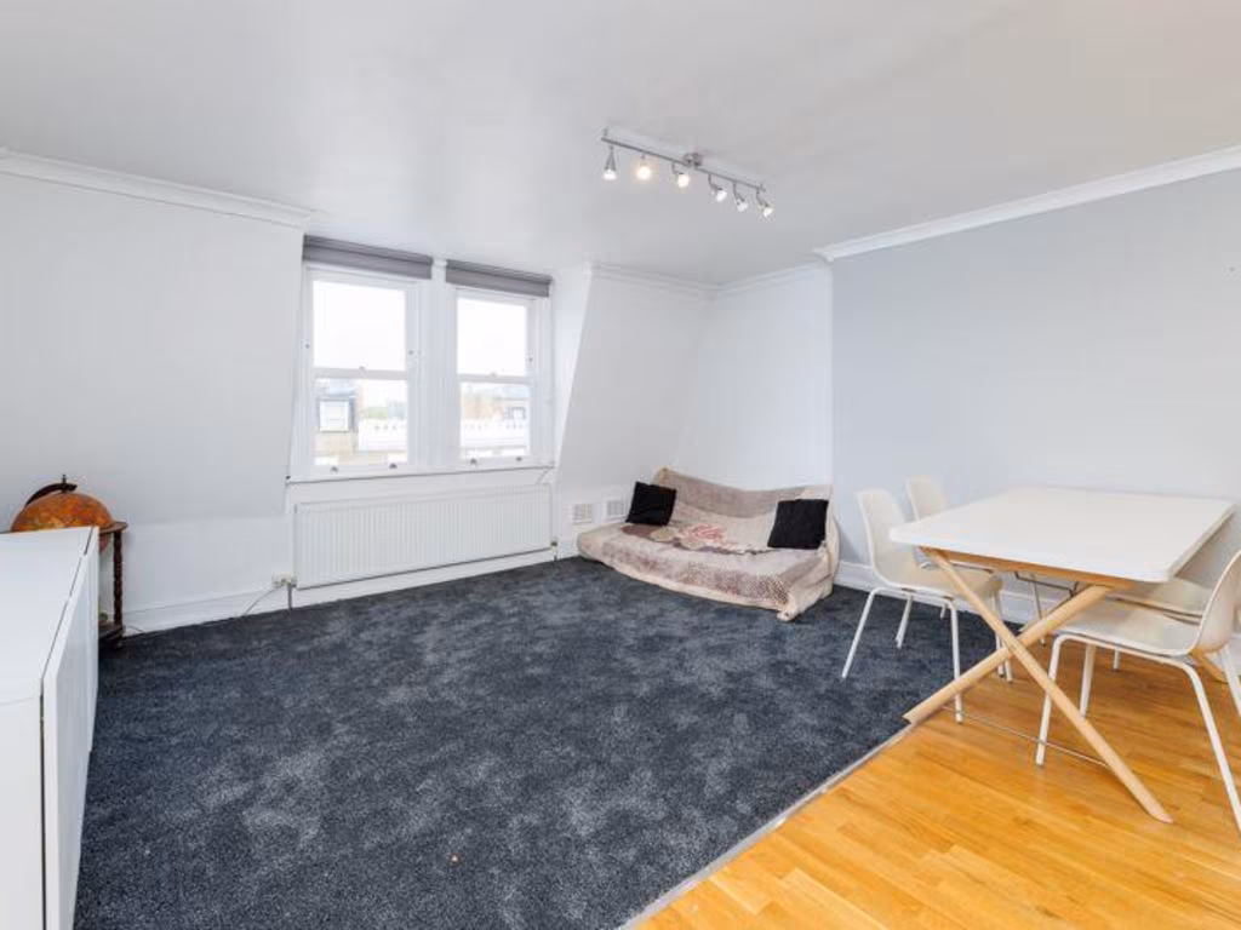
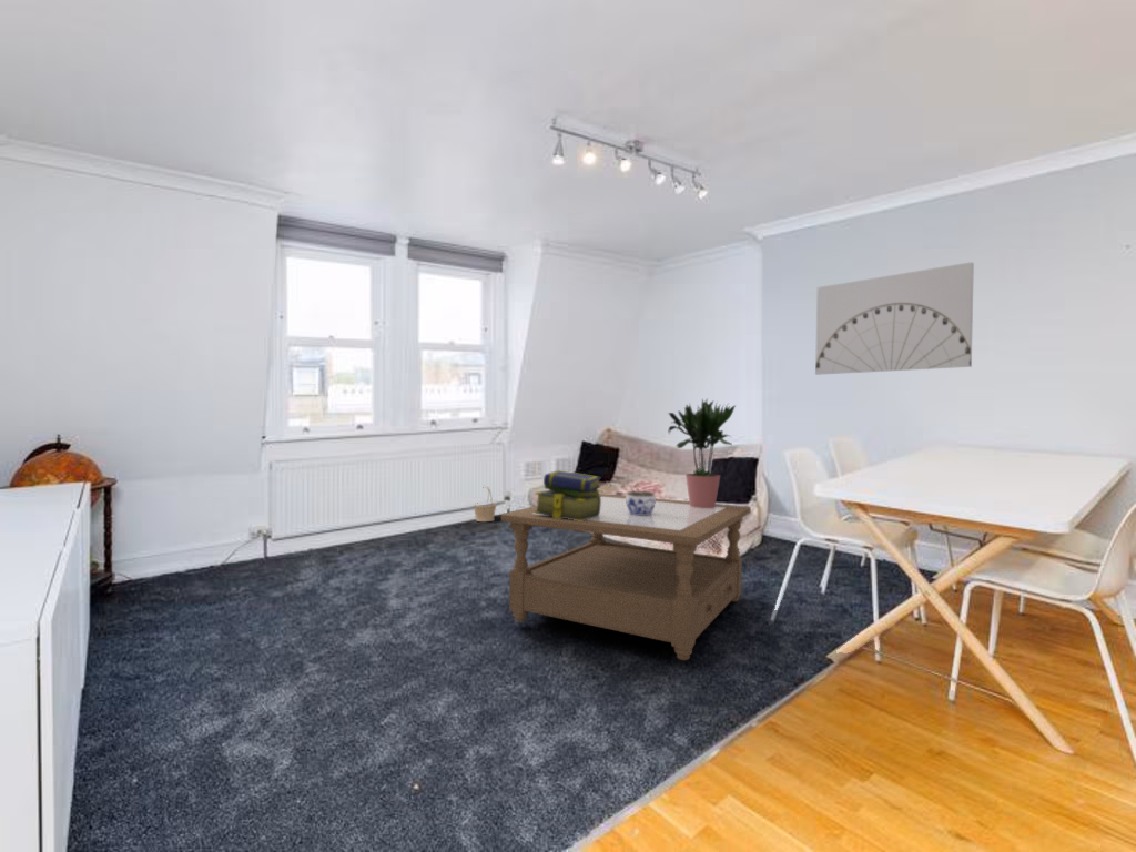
+ wall art [814,261,975,376]
+ potted plant [667,397,737,508]
+ coffee table [500,493,752,661]
+ stack of books [535,469,602,521]
+ basket [473,485,498,523]
+ jar [626,489,657,515]
